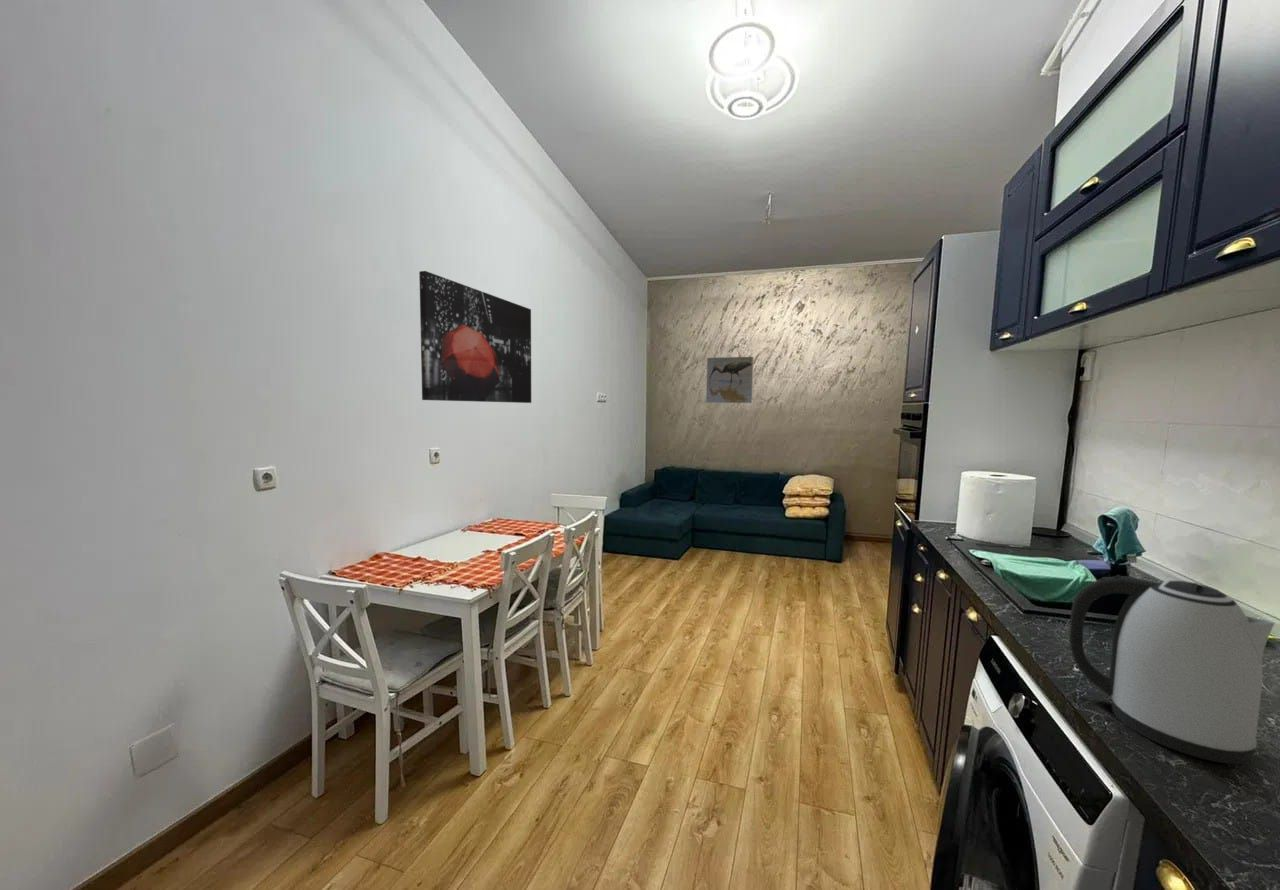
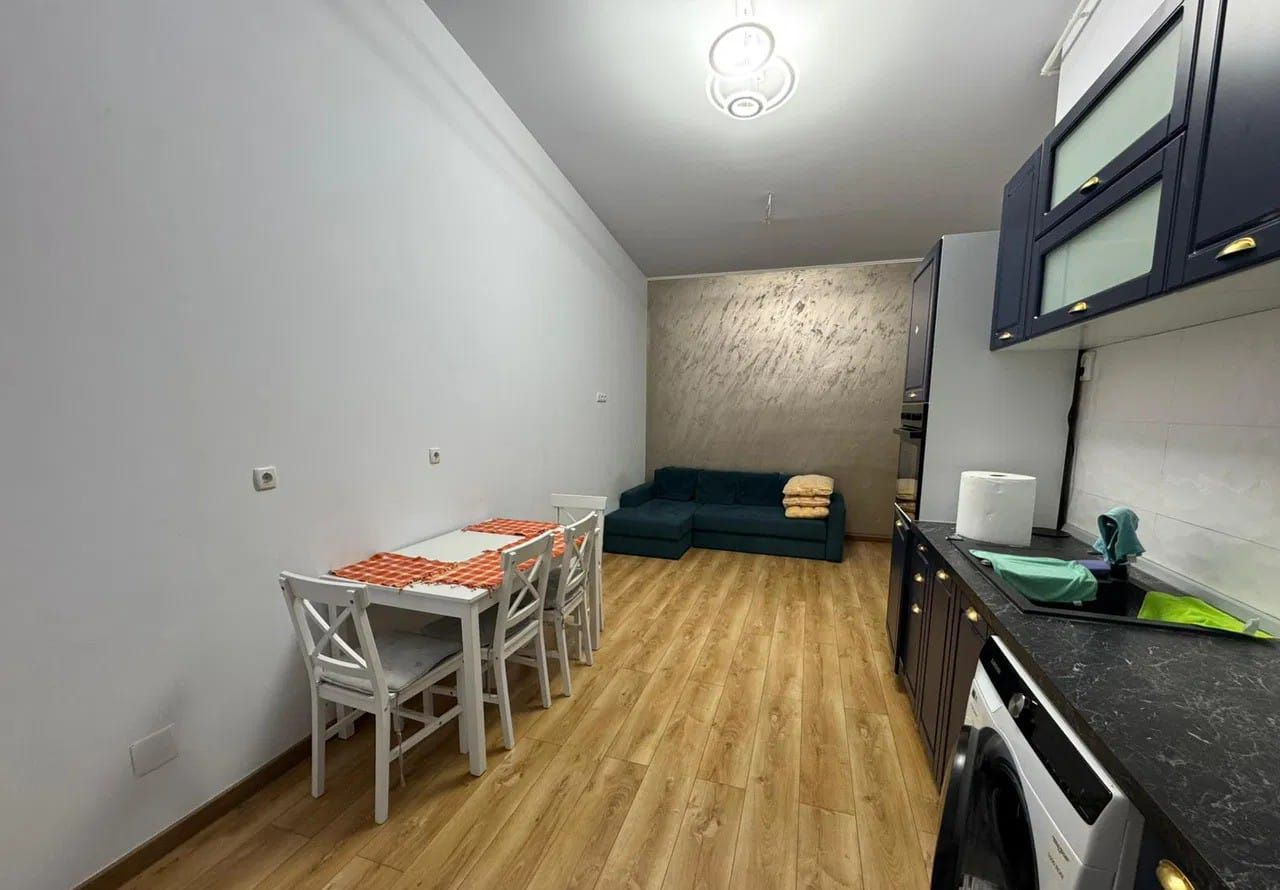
- wall art [418,270,532,404]
- kettle [1068,574,1276,765]
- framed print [705,356,754,404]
